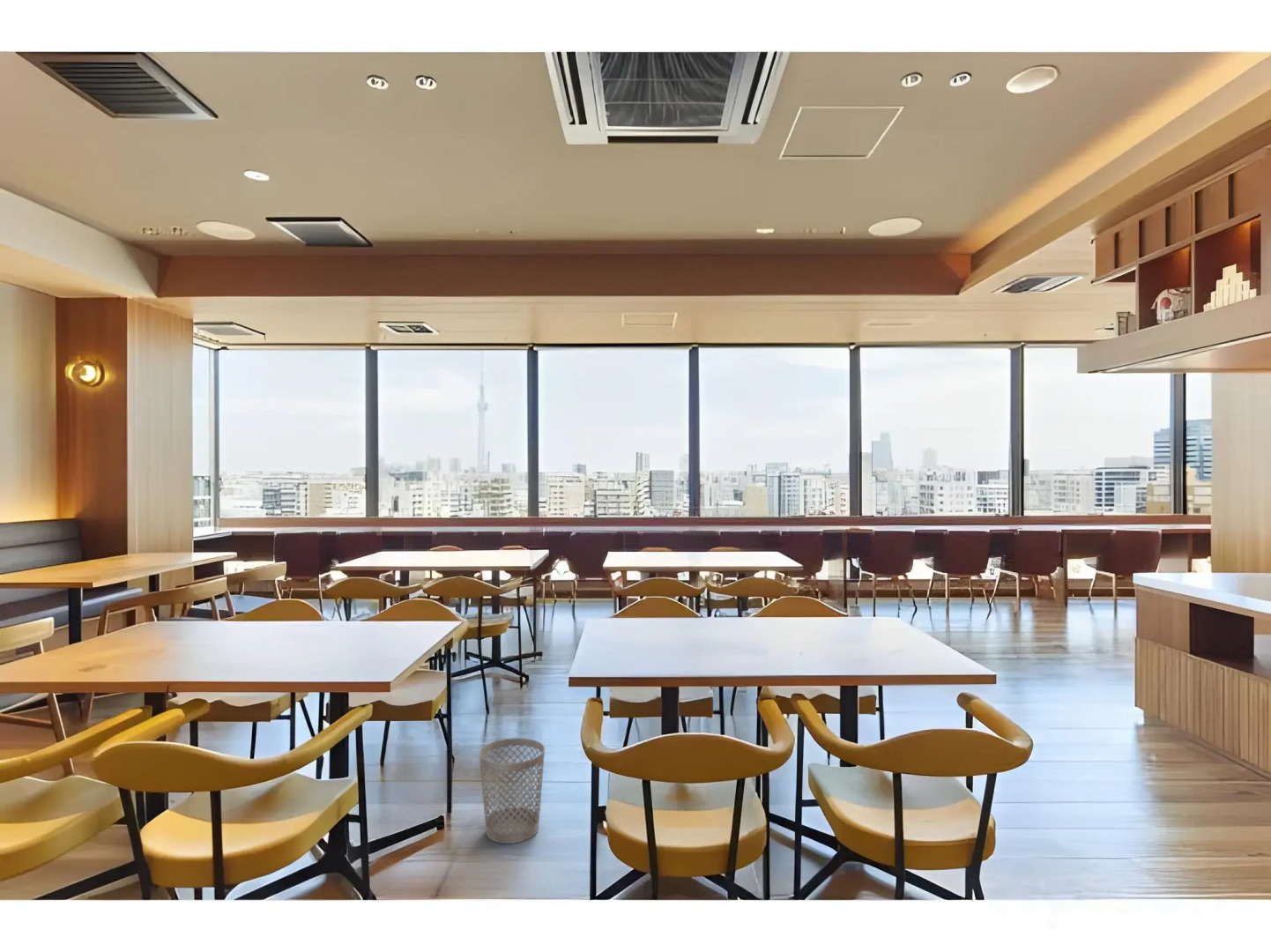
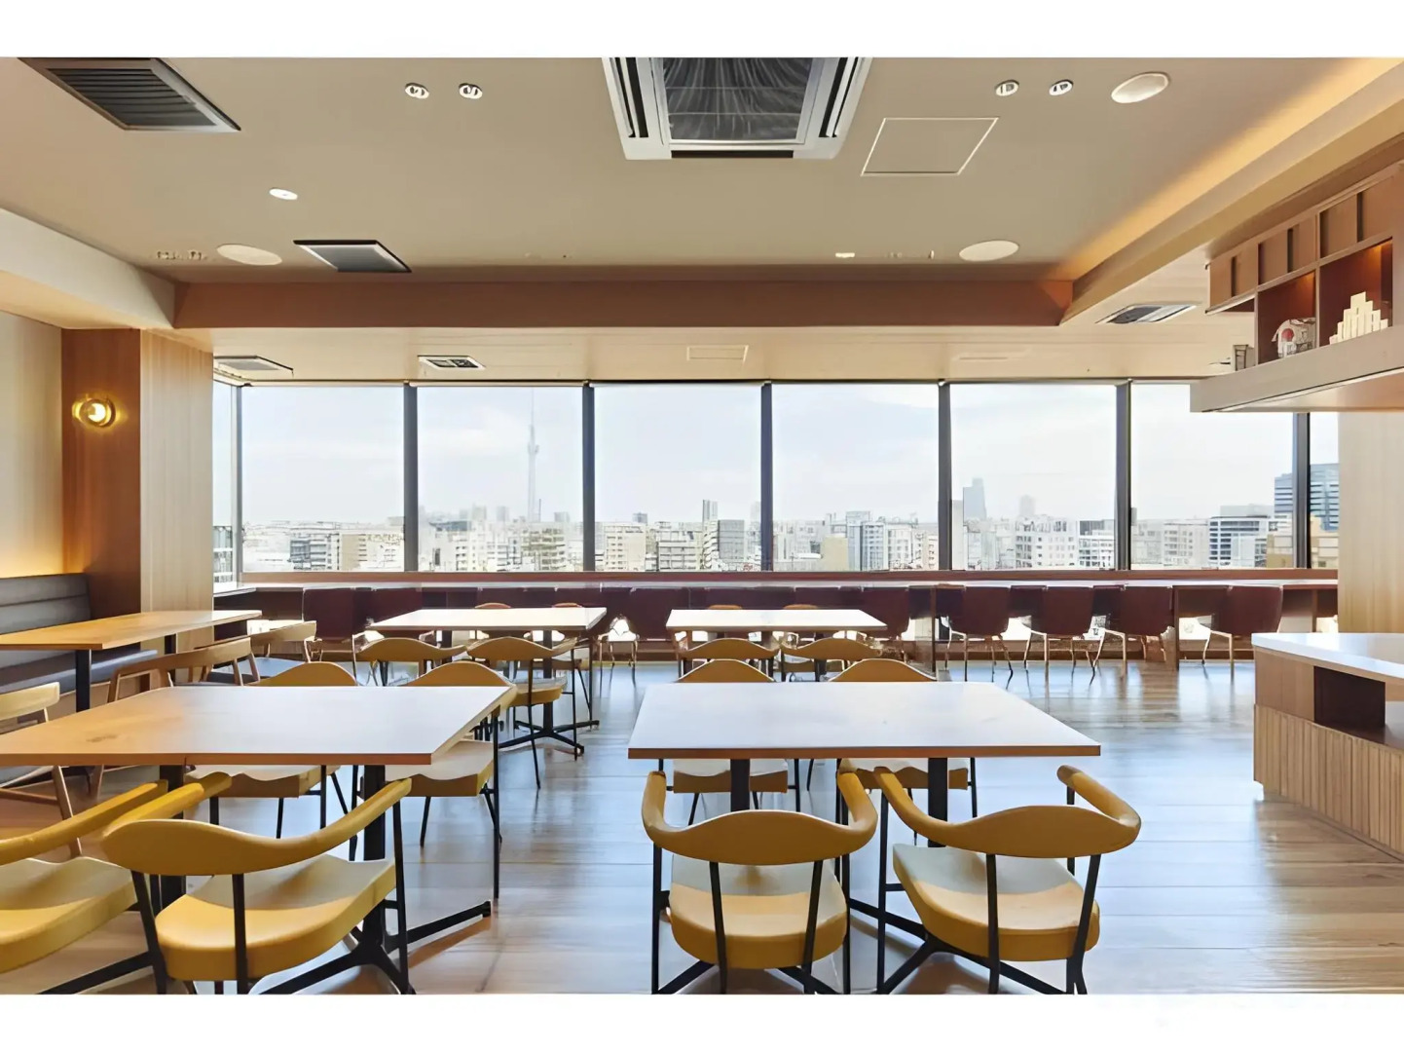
- wastebasket [479,737,546,844]
